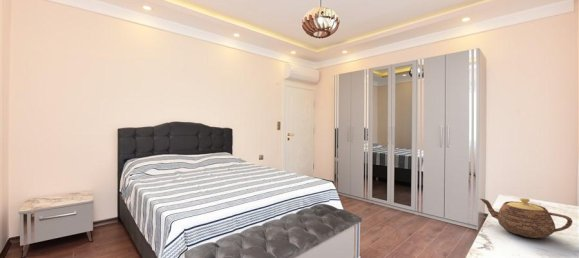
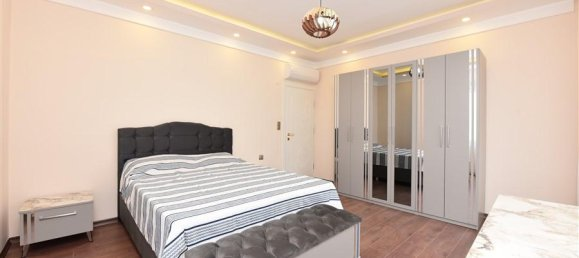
- teapot [480,197,574,239]
